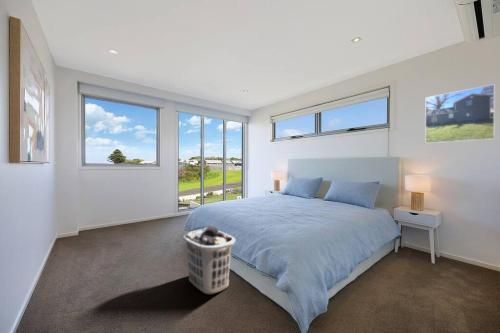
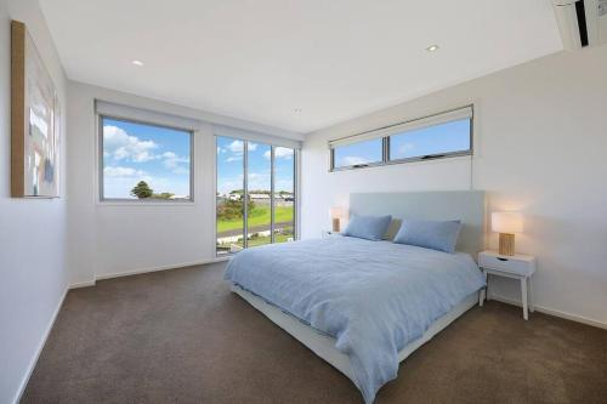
- clothes hamper [182,225,236,296]
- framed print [424,83,496,144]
